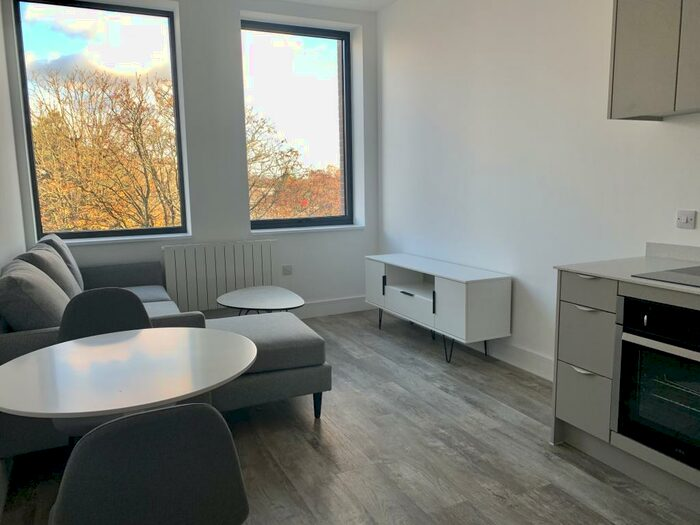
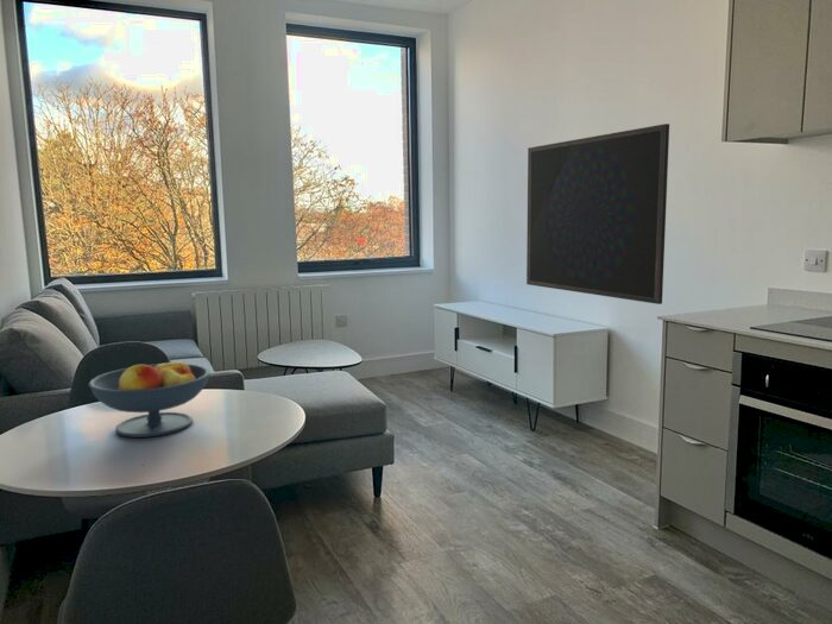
+ television [525,122,670,305]
+ fruit bowl [88,357,212,439]
